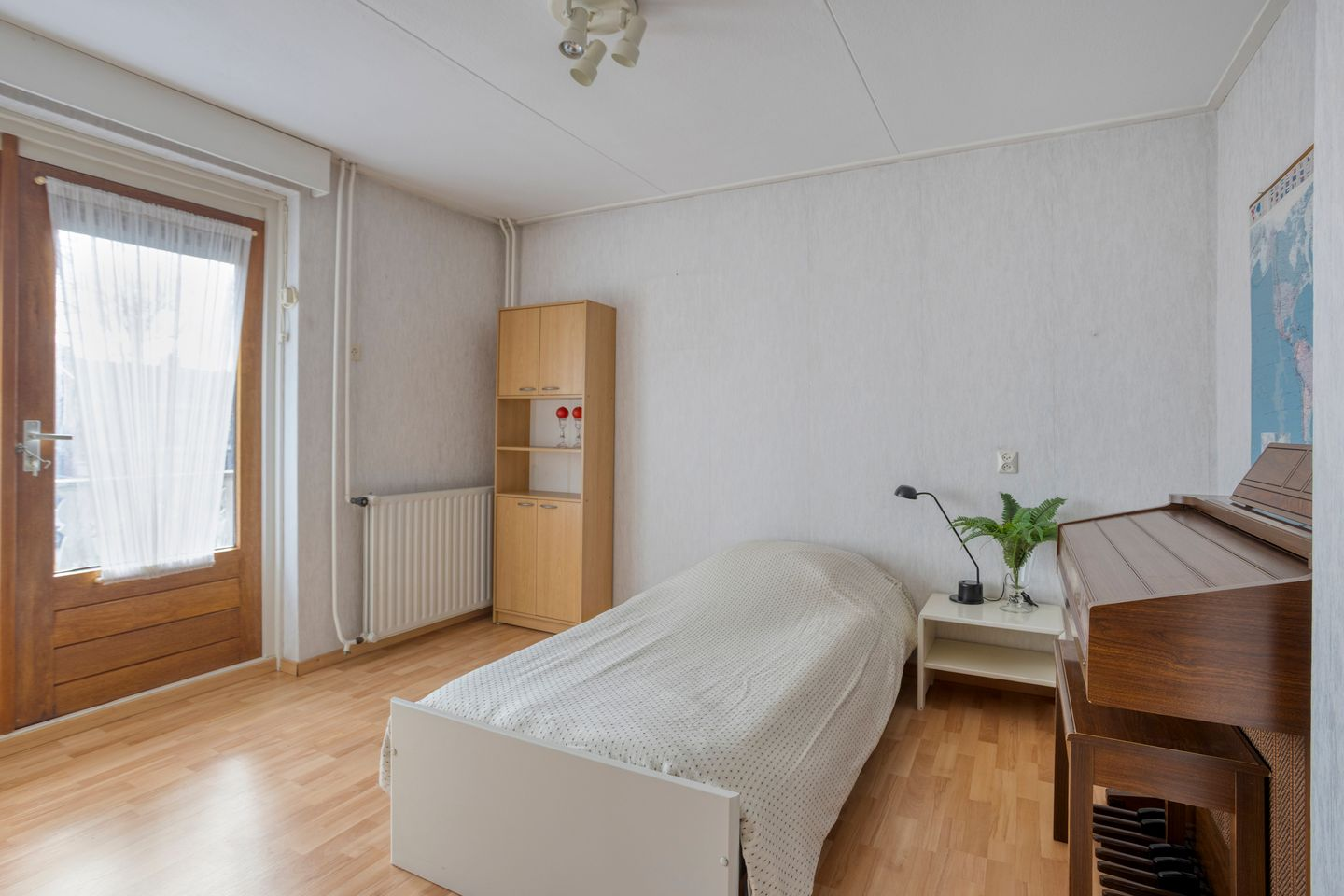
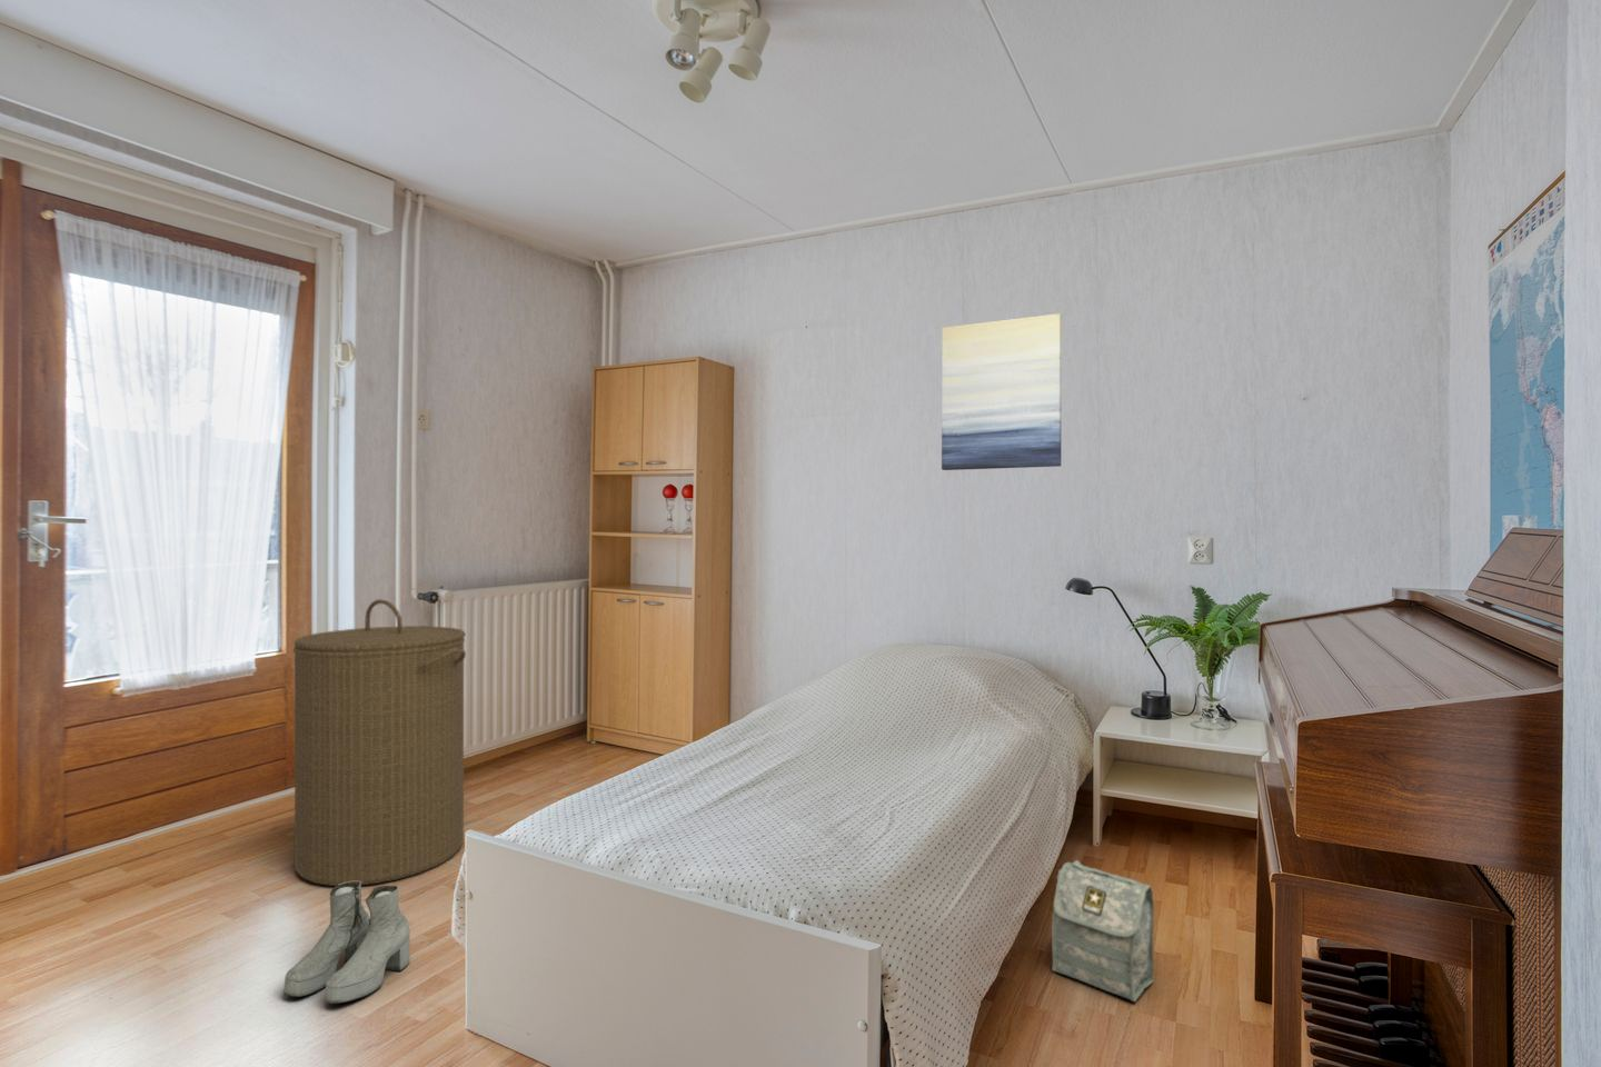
+ wall art [941,312,1063,472]
+ boots [282,881,411,1005]
+ laundry hamper [292,598,467,887]
+ bag [1051,859,1155,1003]
